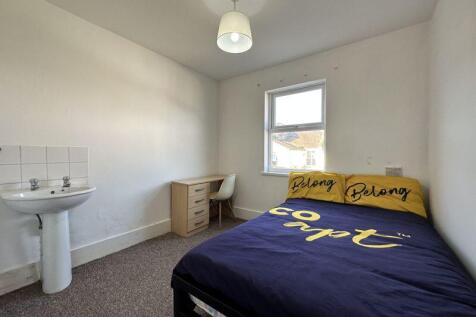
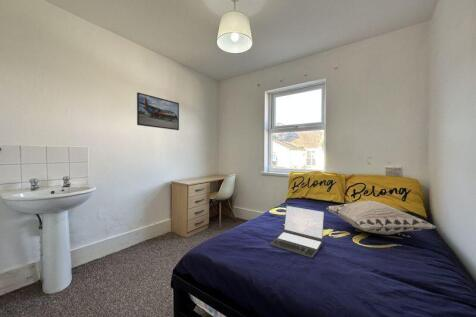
+ laptop [269,205,325,259]
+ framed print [136,91,180,131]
+ decorative pillow [325,200,438,236]
